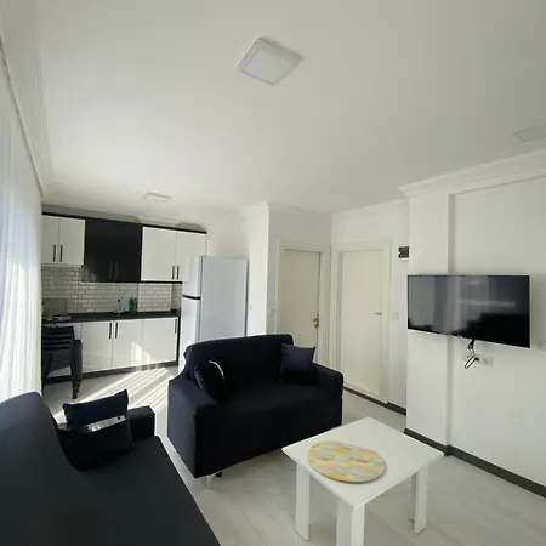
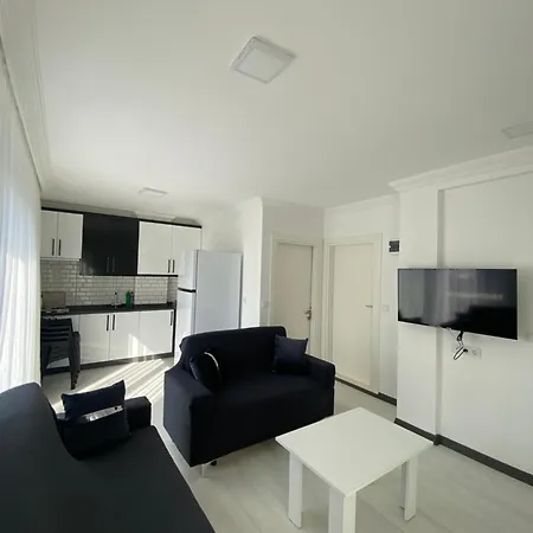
- decorative tray [307,439,386,483]
